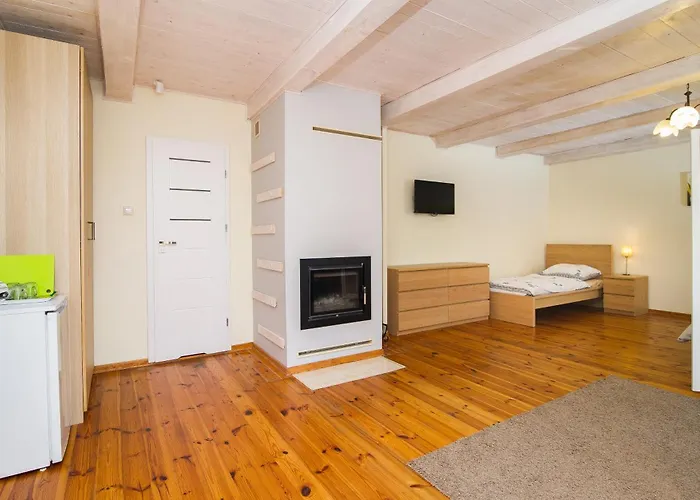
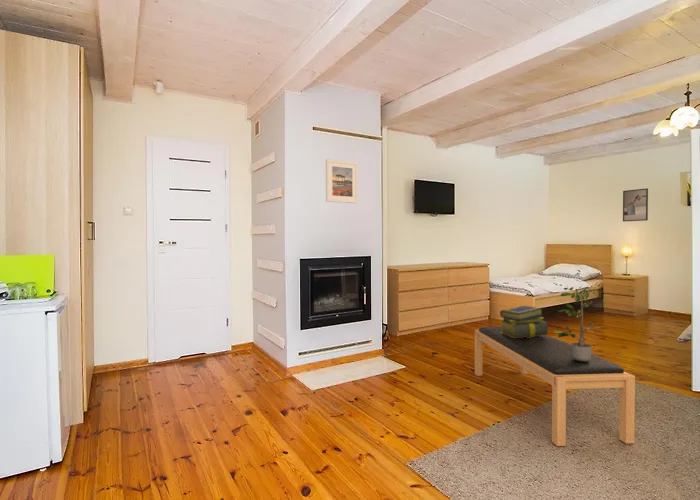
+ potted plant [553,284,603,362]
+ bench [474,325,636,447]
+ stack of books [499,304,549,338]
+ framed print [325,158,359,204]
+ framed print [622,187,649,222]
